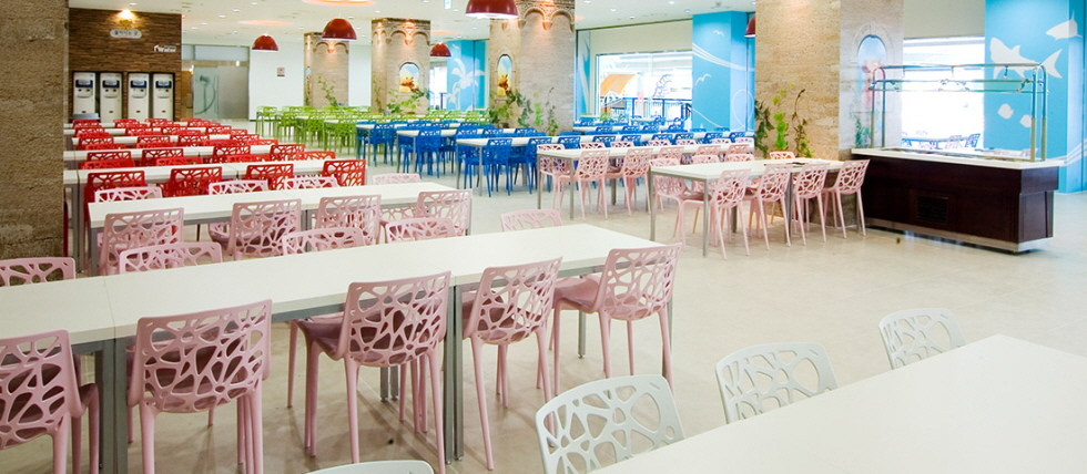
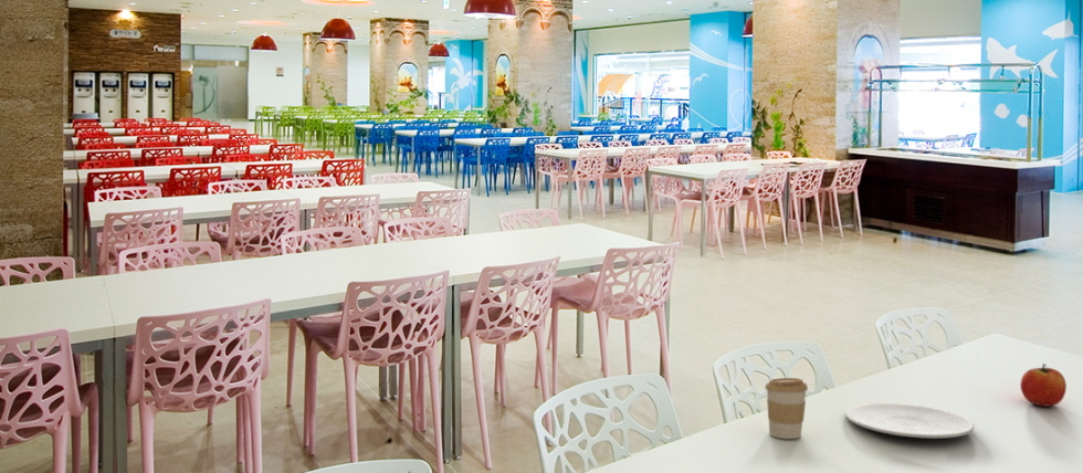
+ coffee cup [764,377,809,440]
+ apple [1019,362,1068,408]
+ plate [844,402,975,440]
